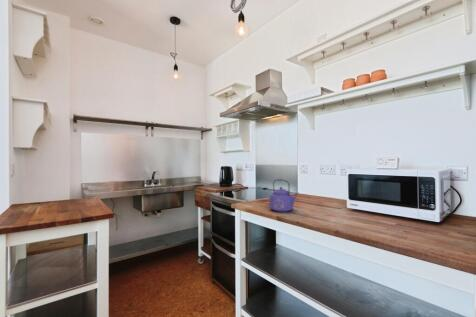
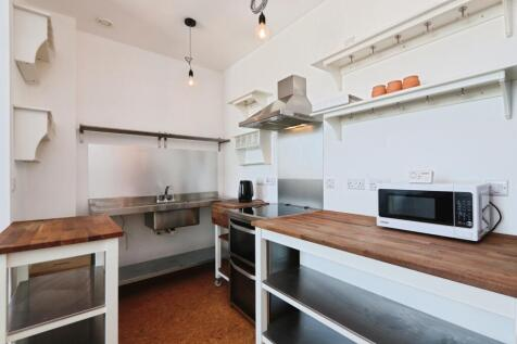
- kettle [268,178,300,213]
